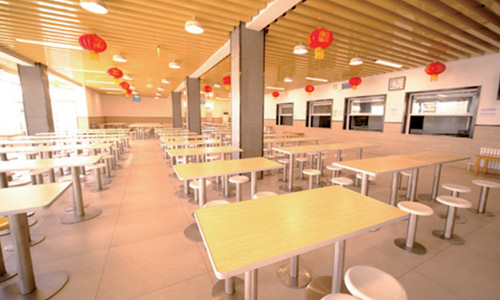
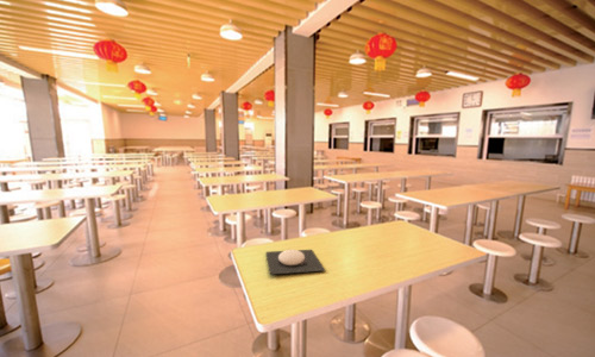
+ plate [265,249,326,275]
